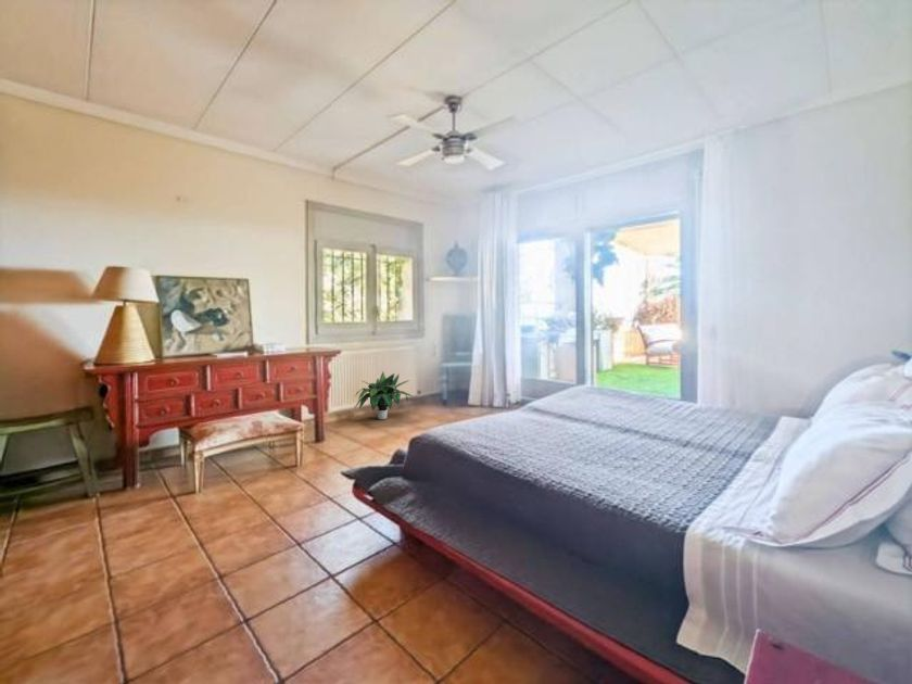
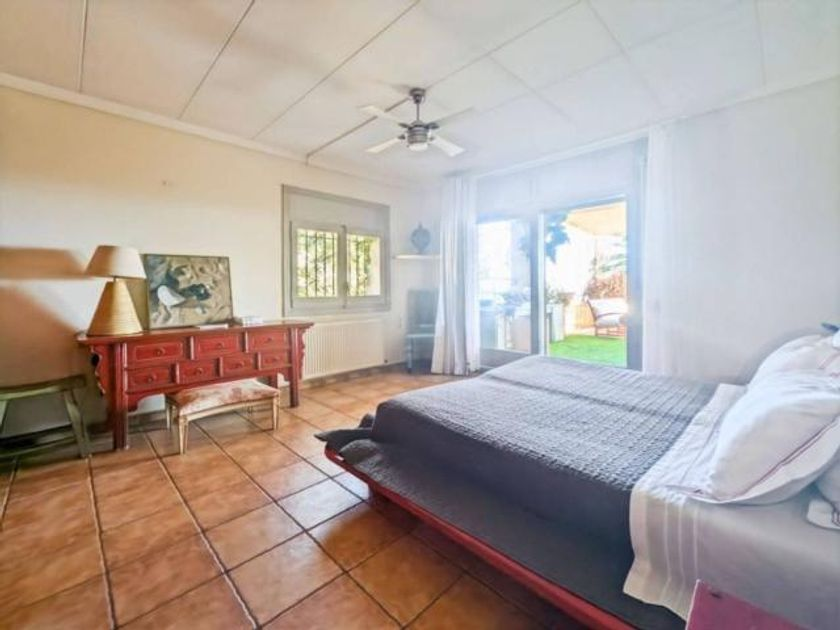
- potted plant [354,370,414,420]
